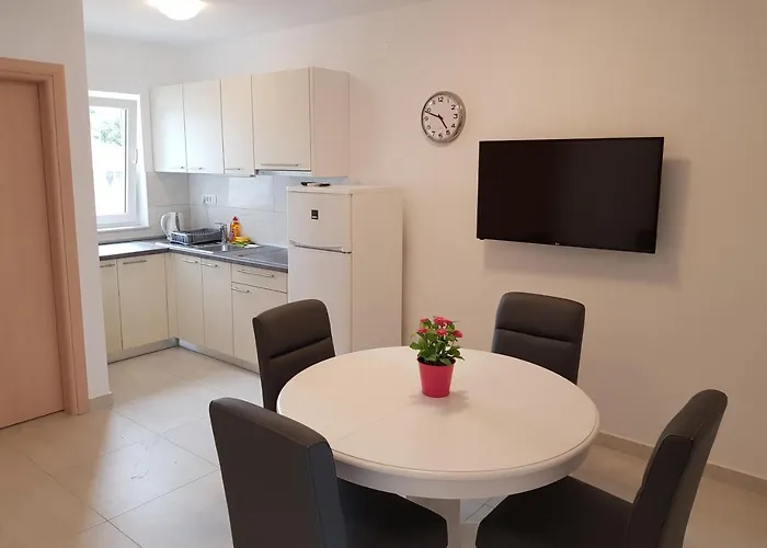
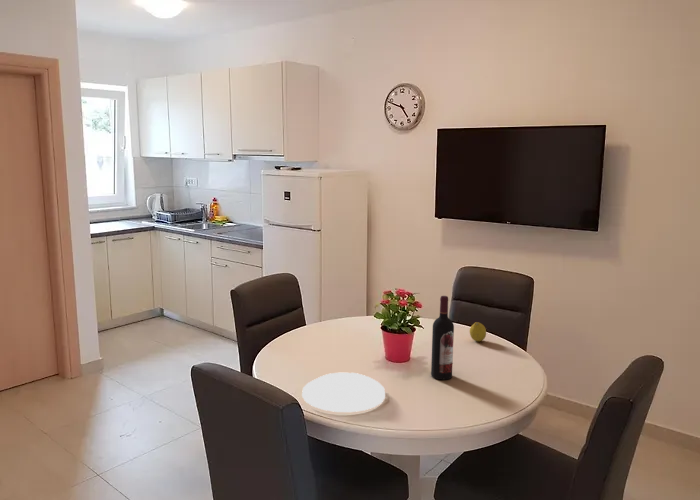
+ fruit [469,321,487,342]
+ plate [301,372,386,413]
+ wine bottle [430,295,455,380]
